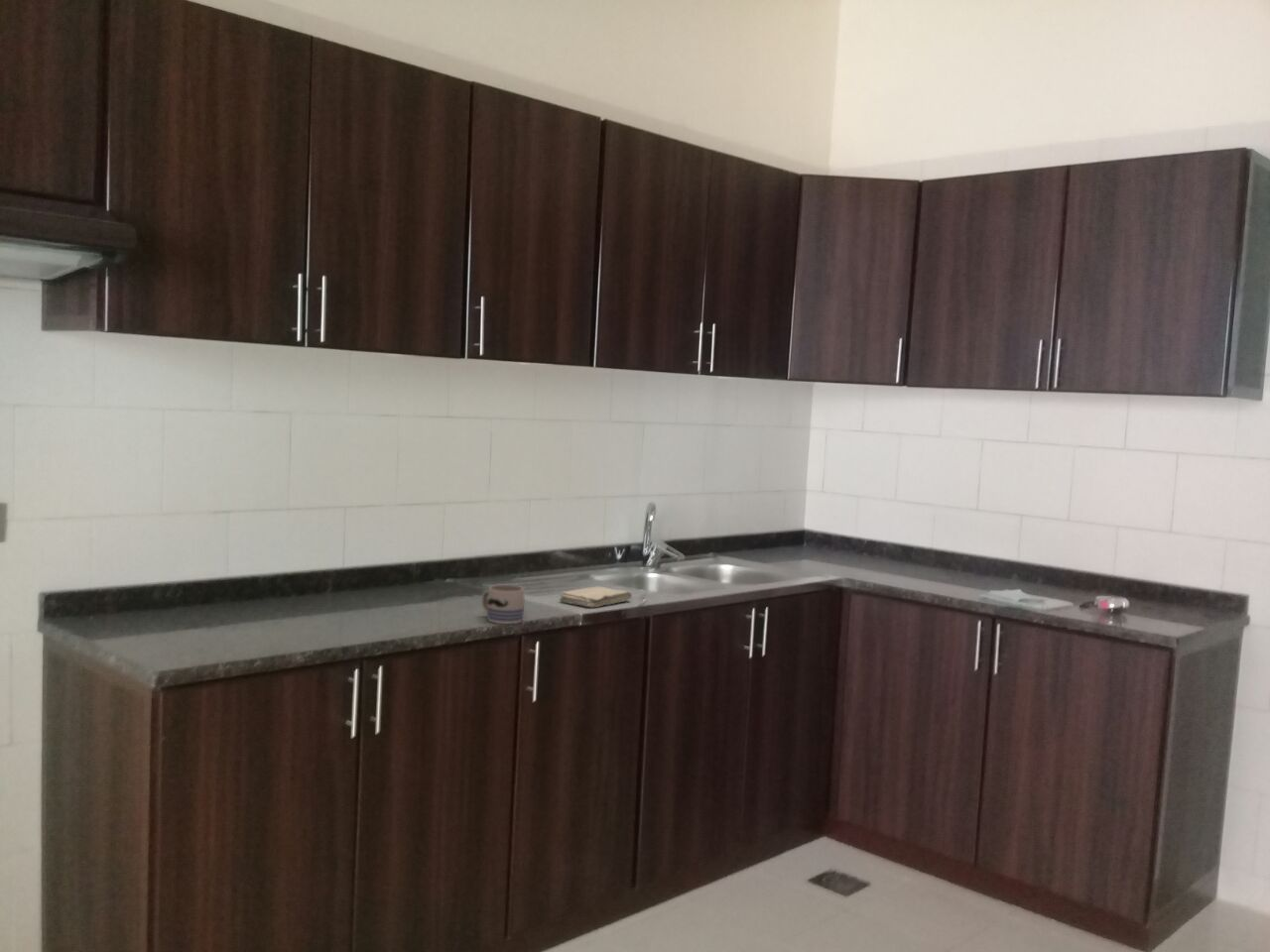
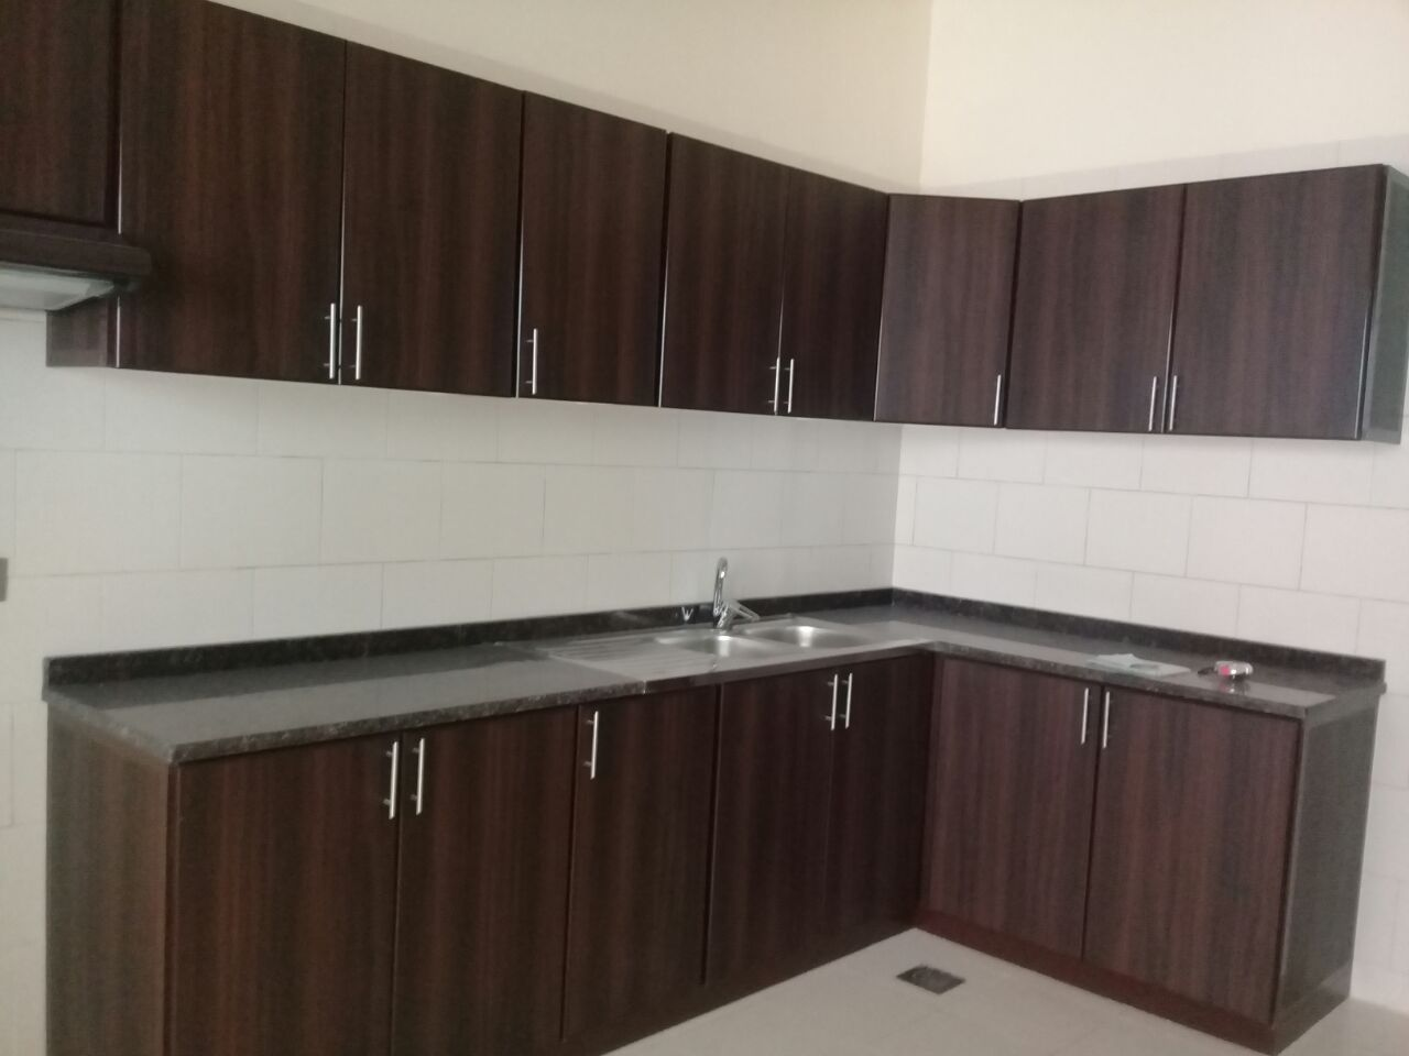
- mug [480,584,525,625]
- washcloth [559,585,633,608]
